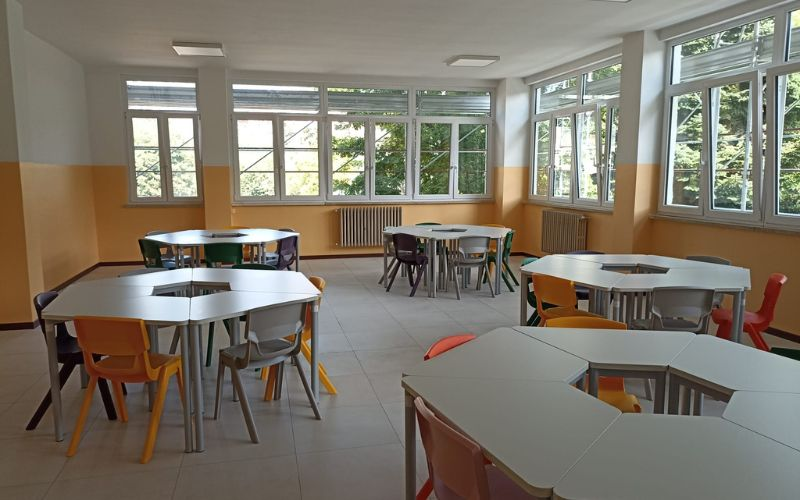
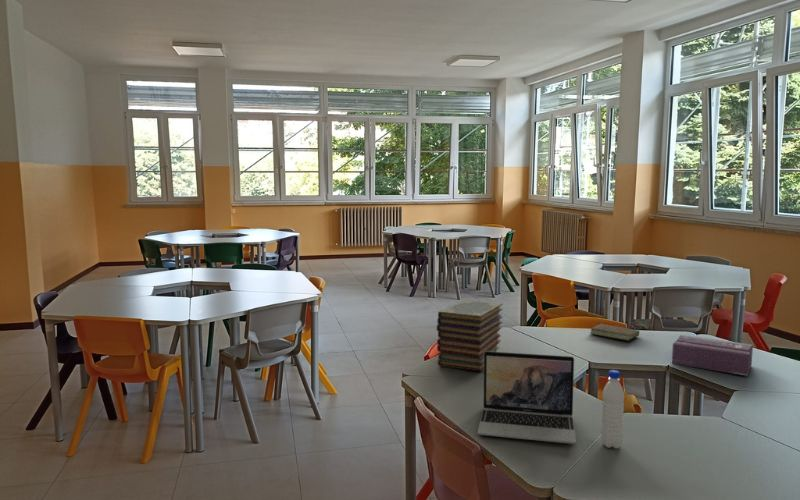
+ water bottle [600,369,625,449]
+ book [589,322,640,342]
+ tissue box [671,334,754,377]
+ laptop [476,351,577,445]
+ book stack [436,299,504,372]
